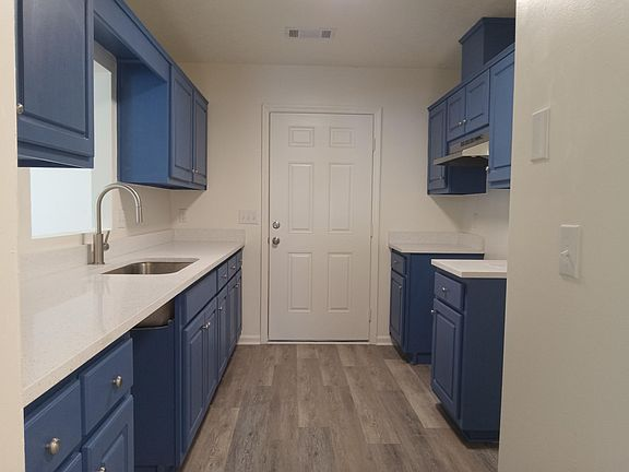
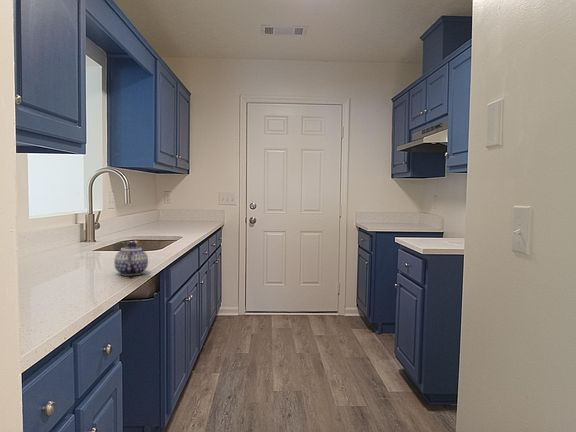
+ teapot [113,241,149,277]
